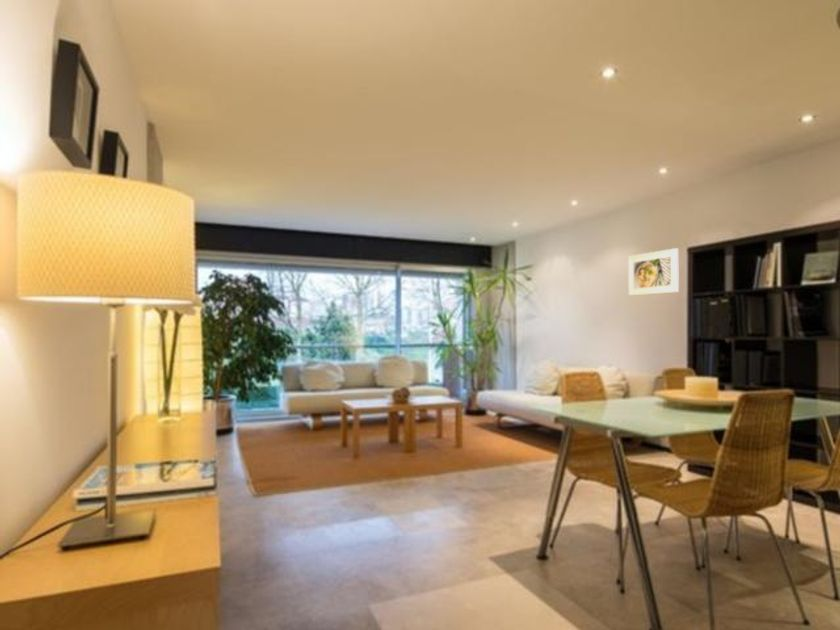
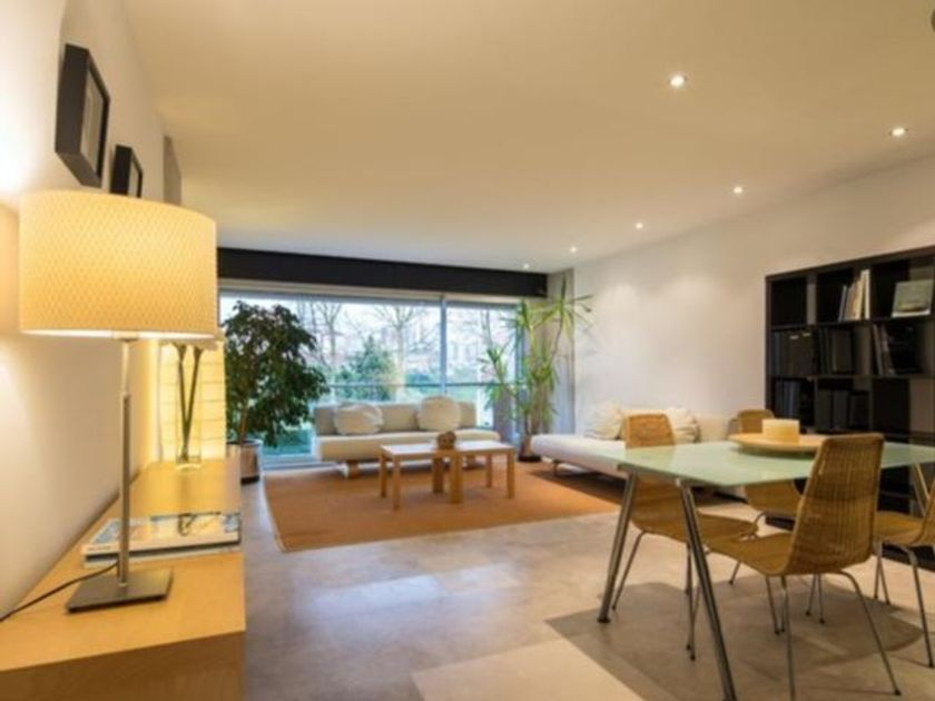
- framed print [627,247,680,297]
